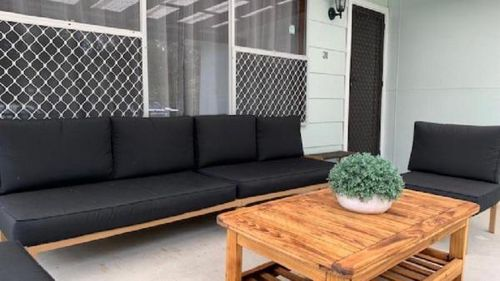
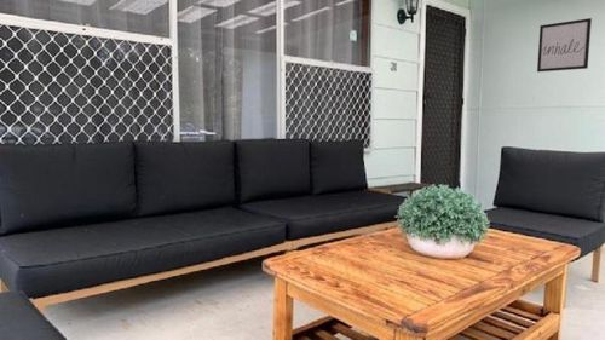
+ wall art [536,17,593,73]
